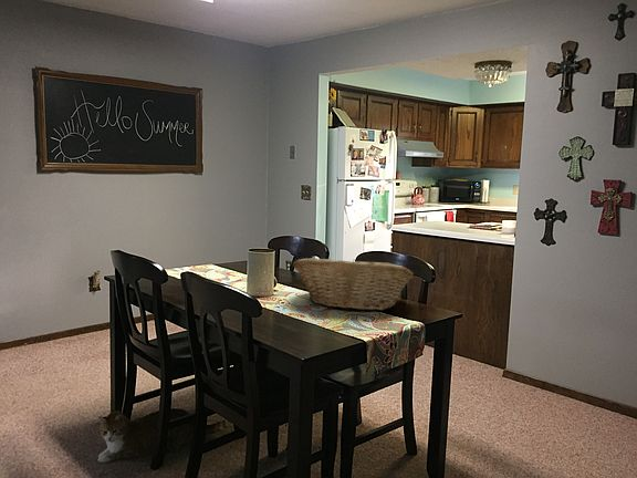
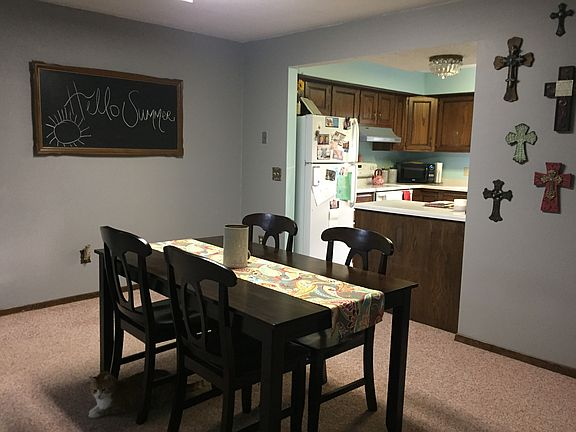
- fruit basket [292,257,414,312]
